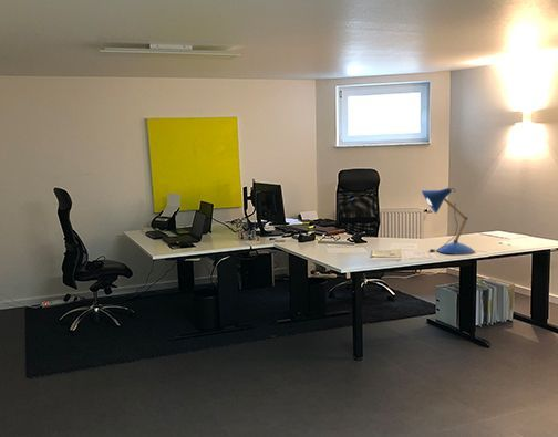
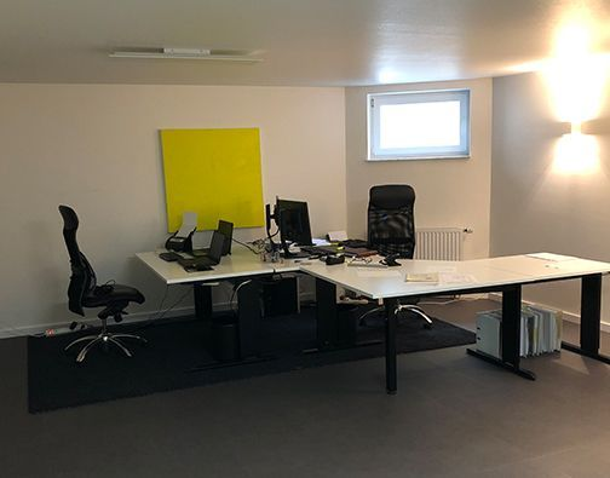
- desk lamp [421,187,476,254]
